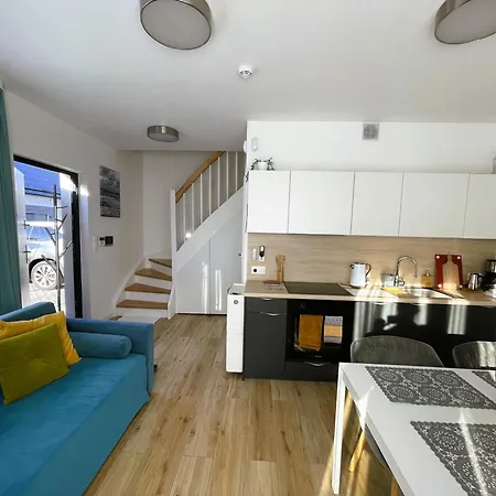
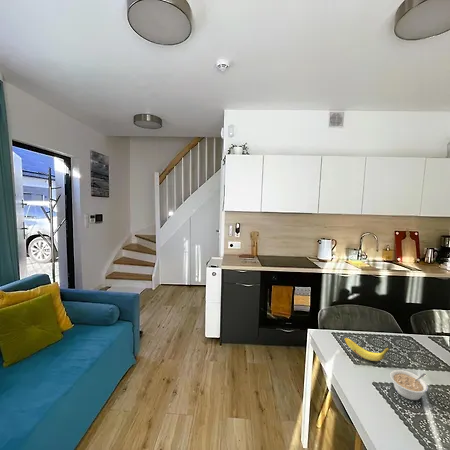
+ banana [344,337,390,362]
+ legume [389,369,429,401]
